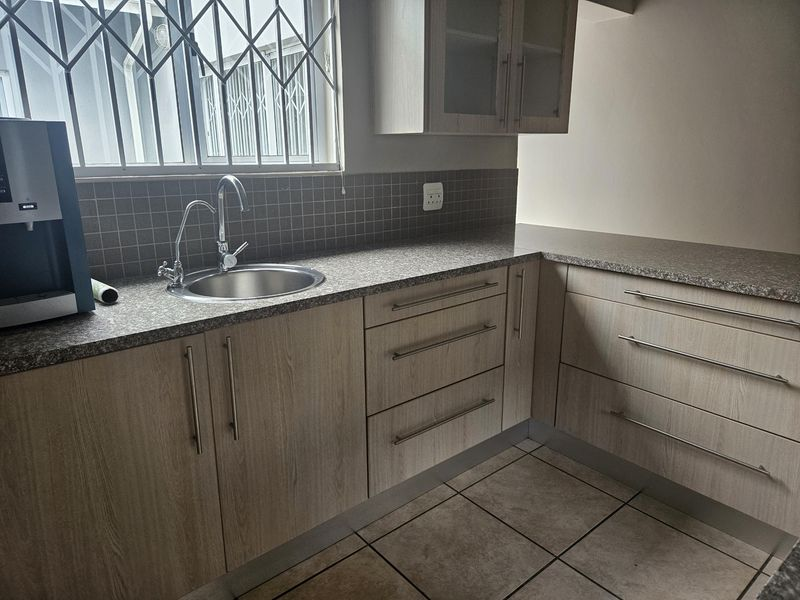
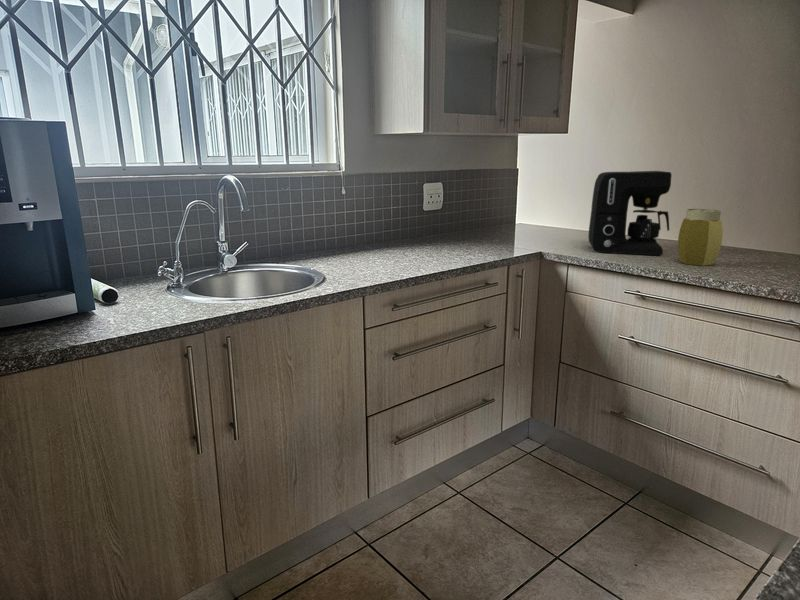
+ coffee maker [587,170,673,256]
+ jar [677,208,724,267]
